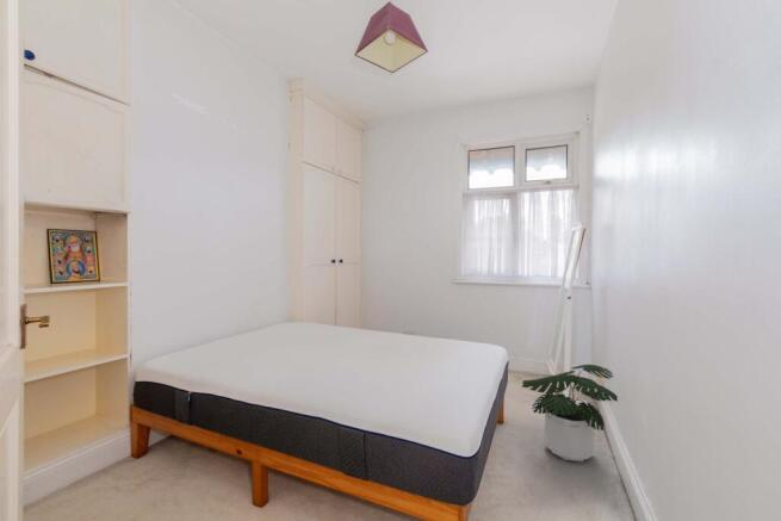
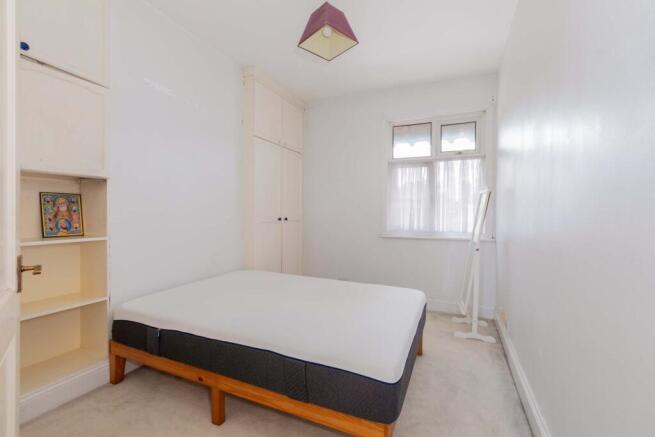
- potted plant [521,364,619,463]
